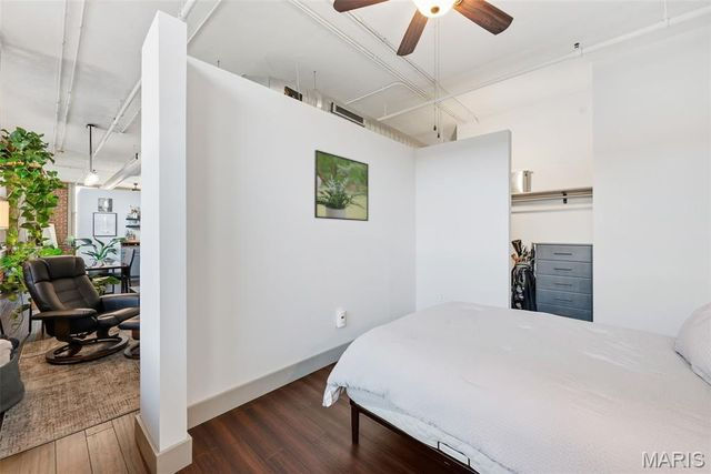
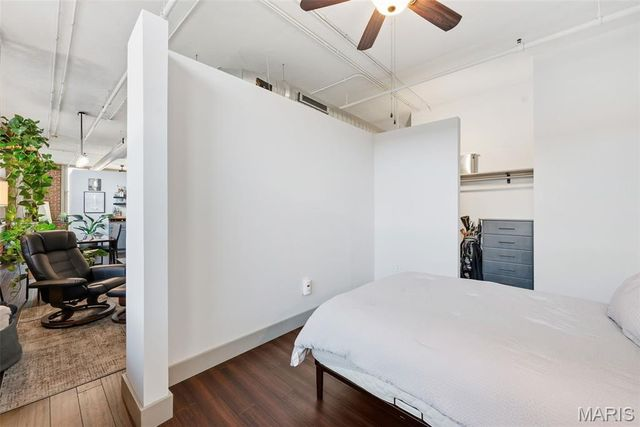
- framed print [313,149,370,222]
